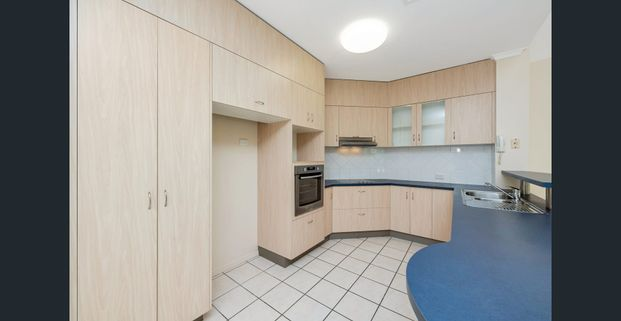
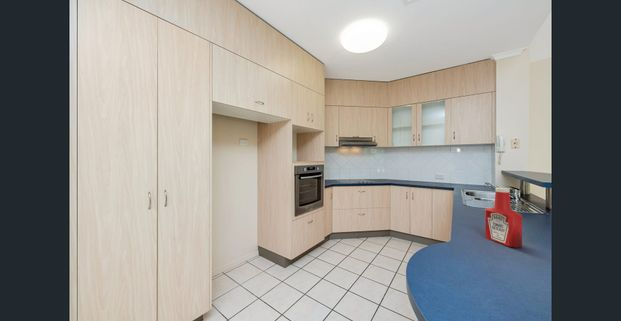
+ soap bottle [484,187,523,249]
